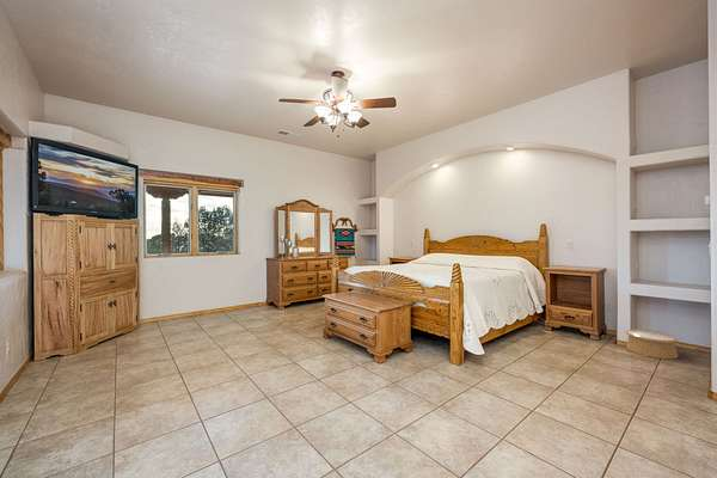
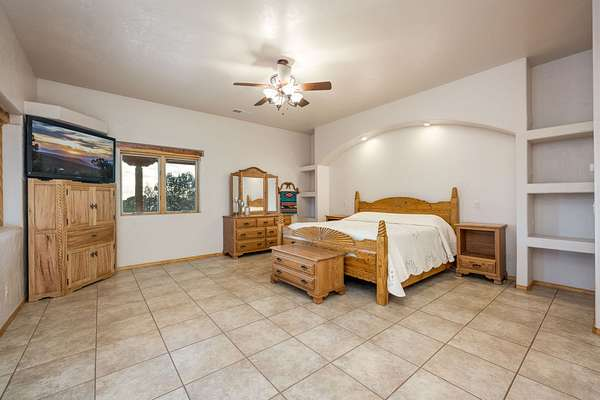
- woven basket [625,327,679,360]
